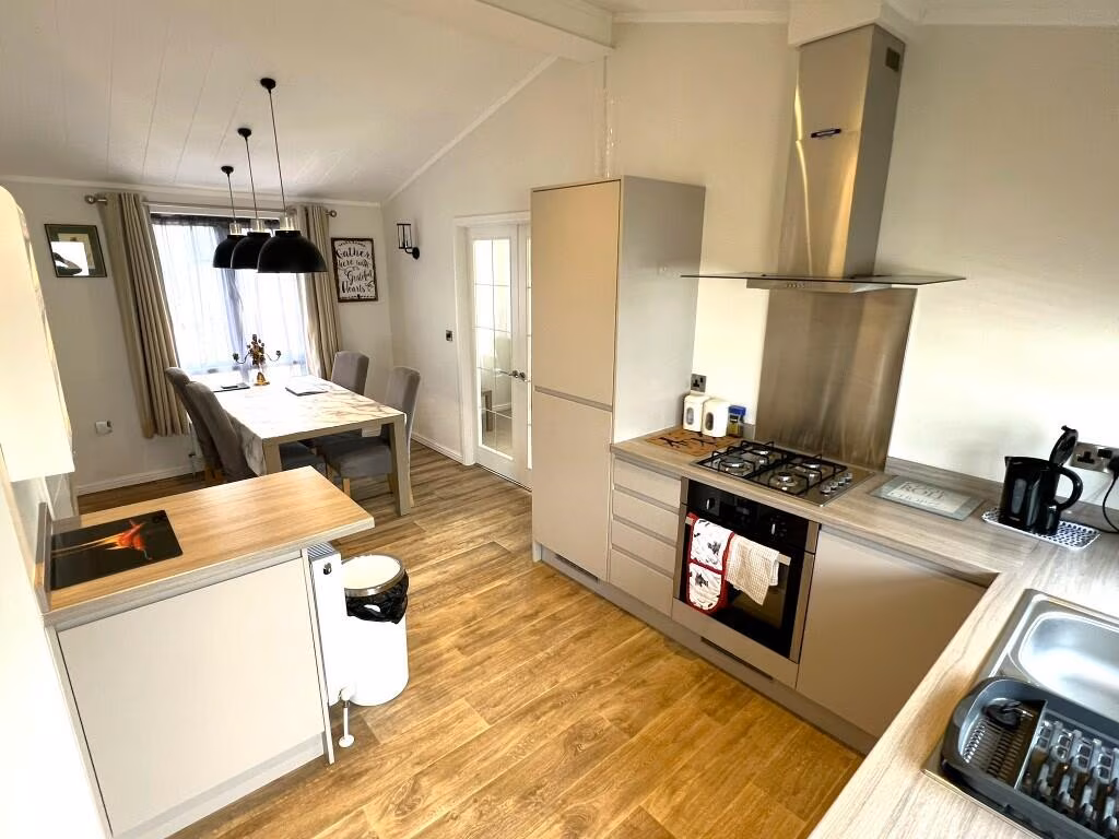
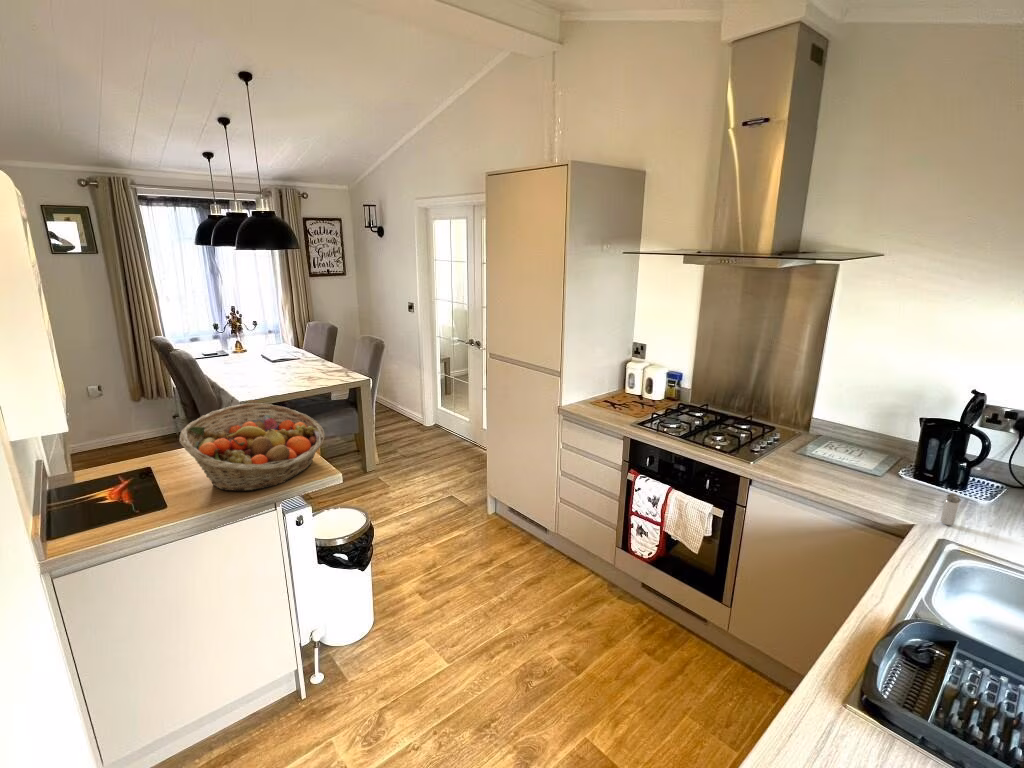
+ shaker [940,492,962,527]
+ fruit basket [178,402,326,492]
